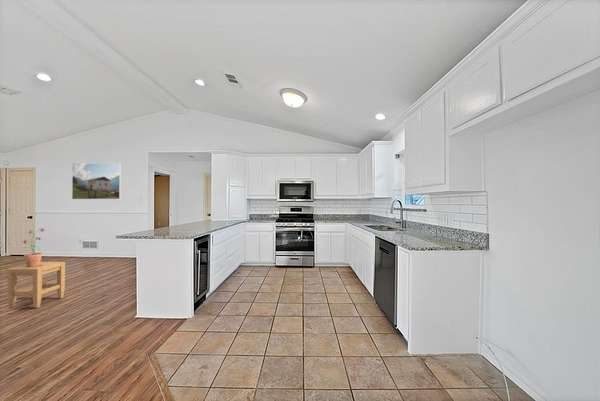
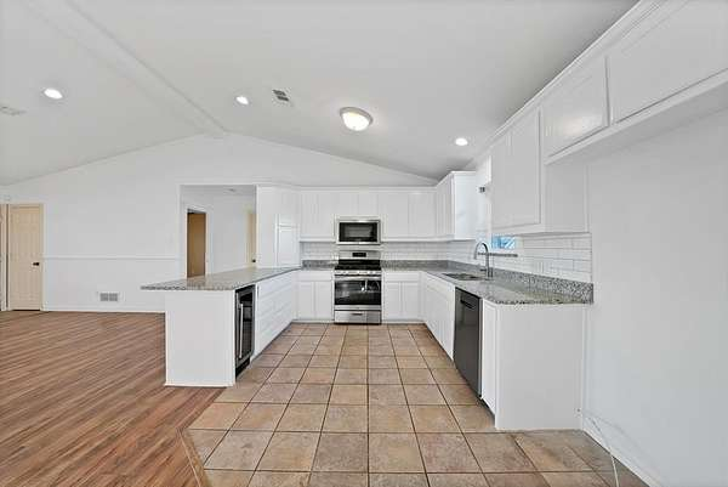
- potted plant [21,227,47,267]
- stool [6,261,66,309]
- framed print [71,162,122,200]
